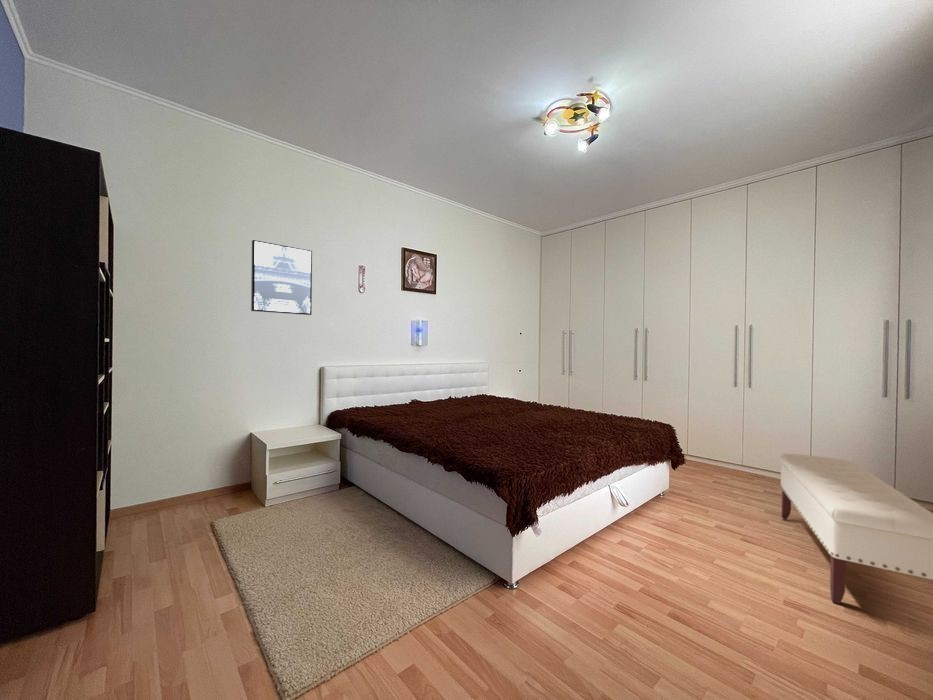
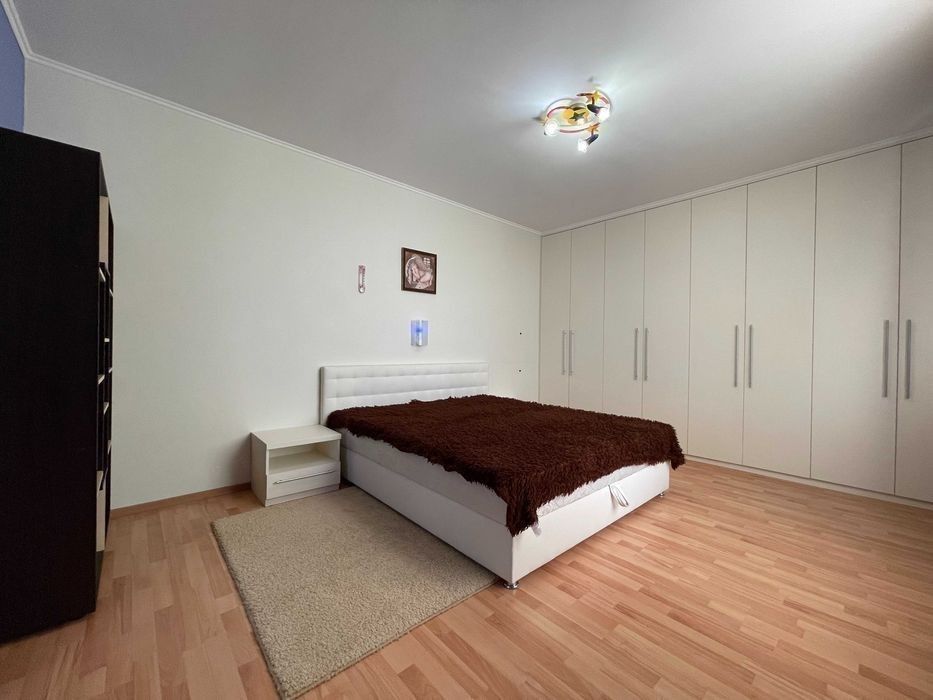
- wall art [250,239,313,316]
- bench [779,453,933,605]
